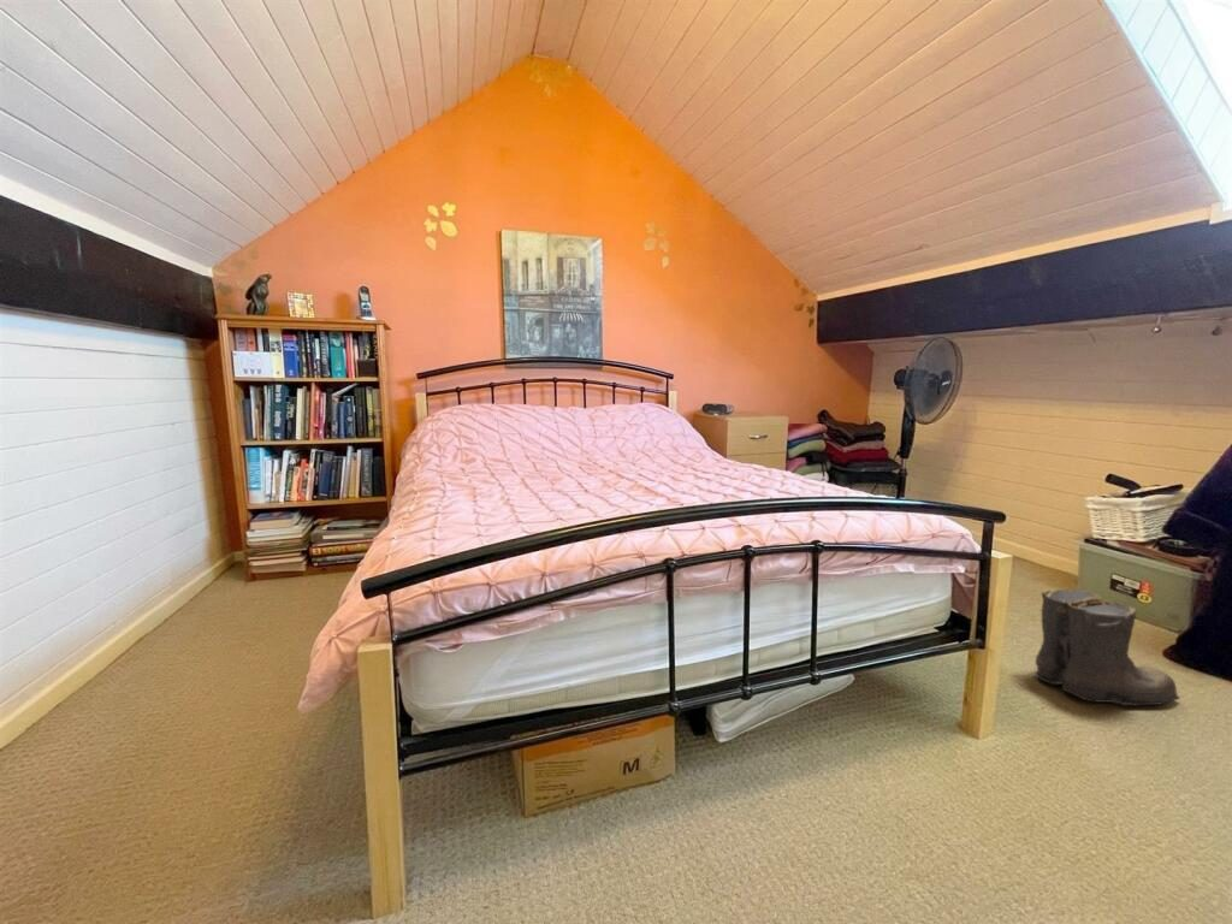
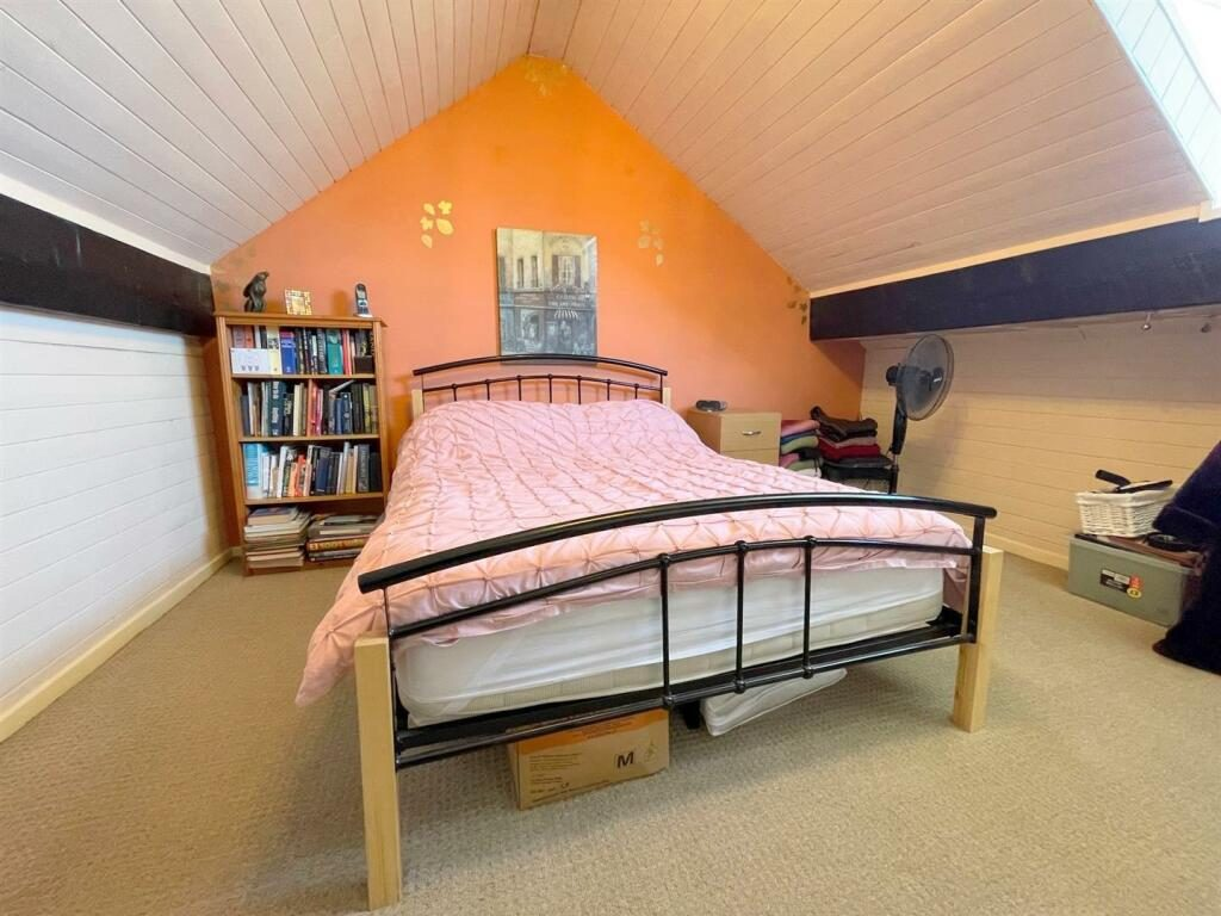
- boots [1031,587,1181,707]
